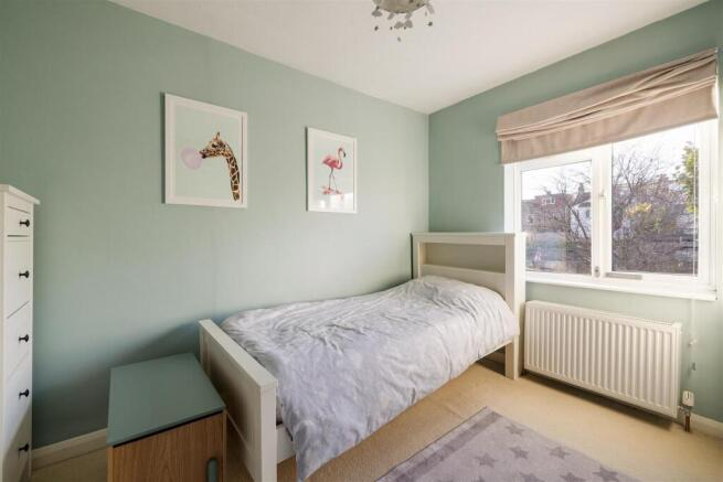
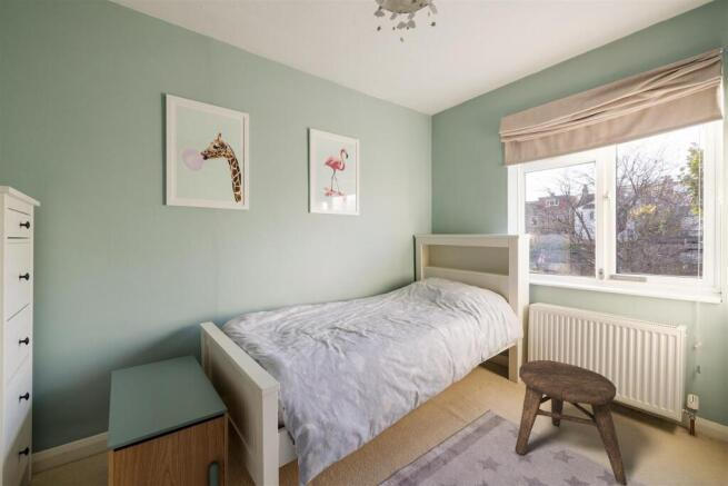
+ stool [515,359,628,486]
